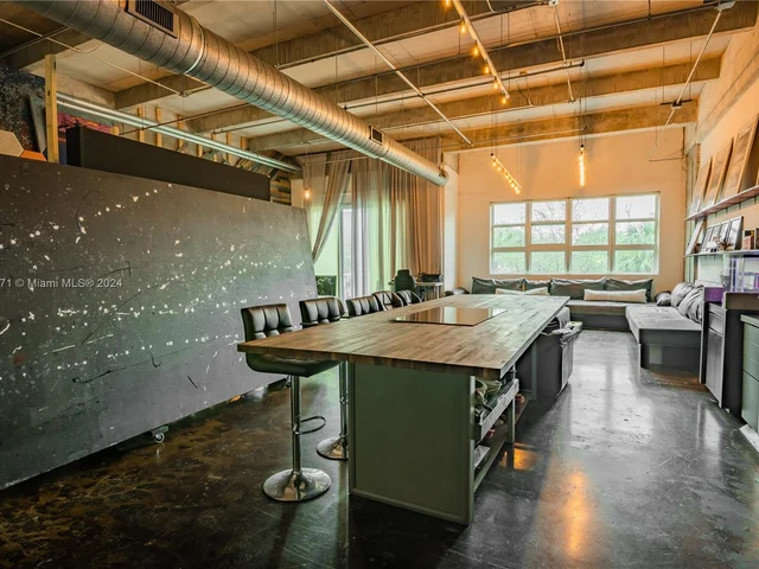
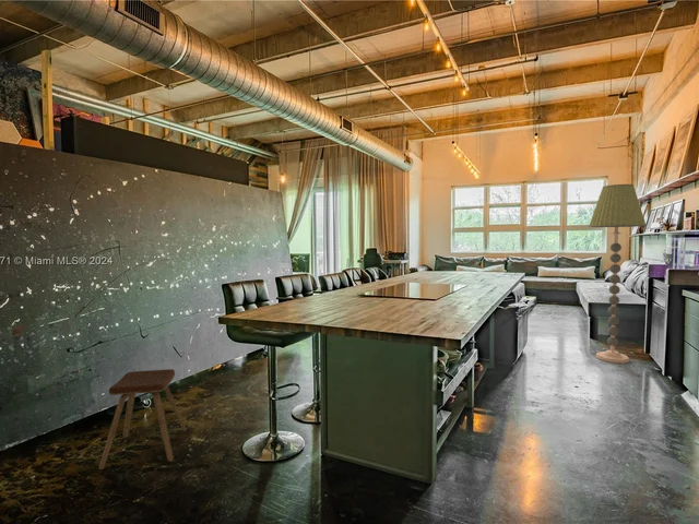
+ music stool [98,368,188,471]
+ floor lamp [588,183,648,364]
